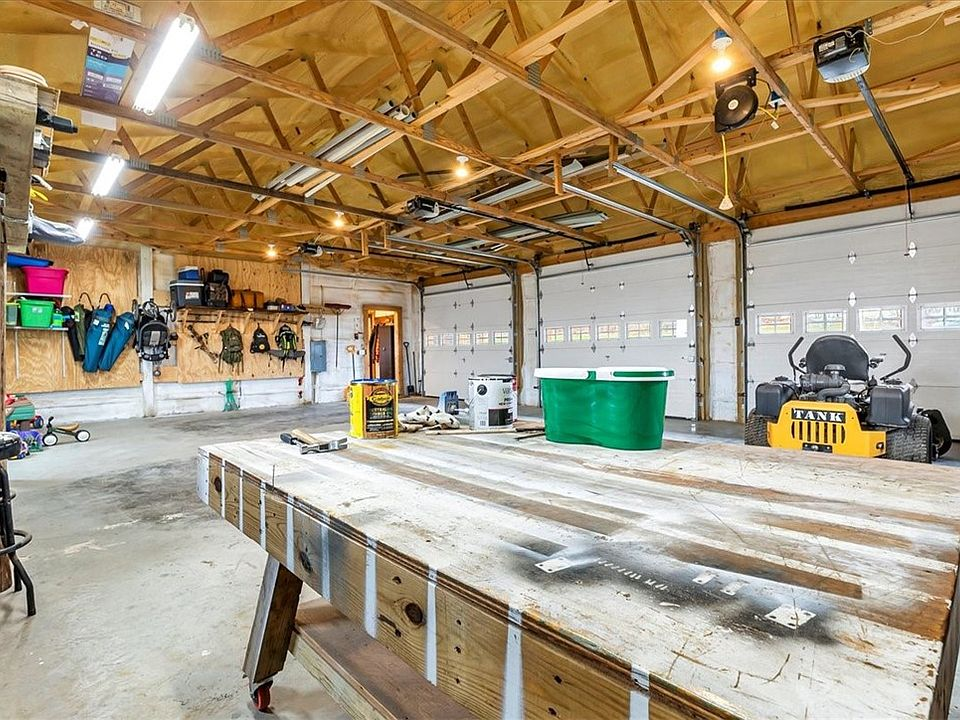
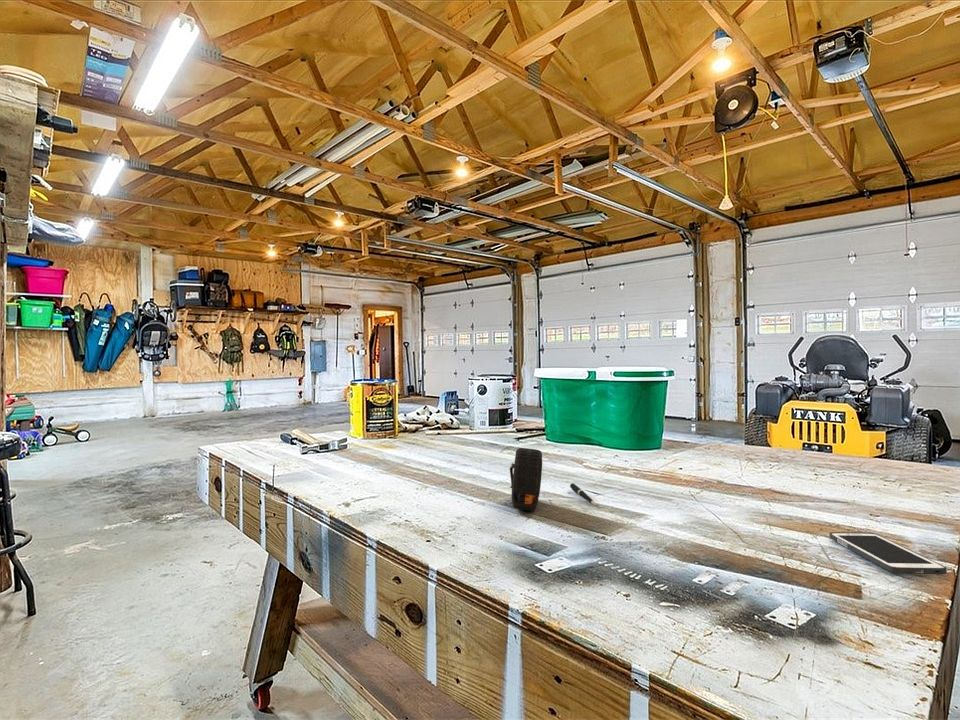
+ cell phone [828,531,948,575]
+ tape measure [507,447,543,511]
+ pen [569,482,597,506]
